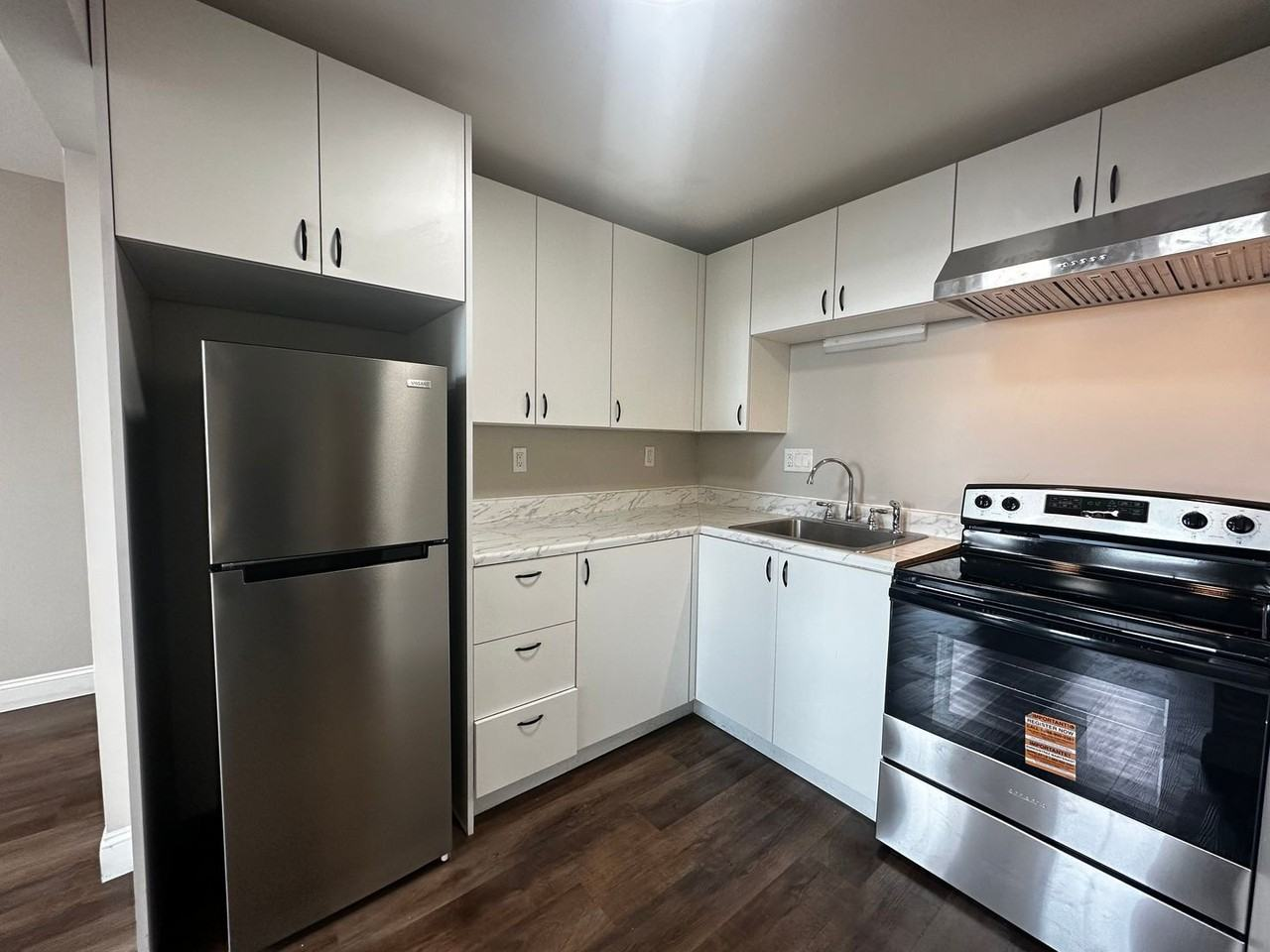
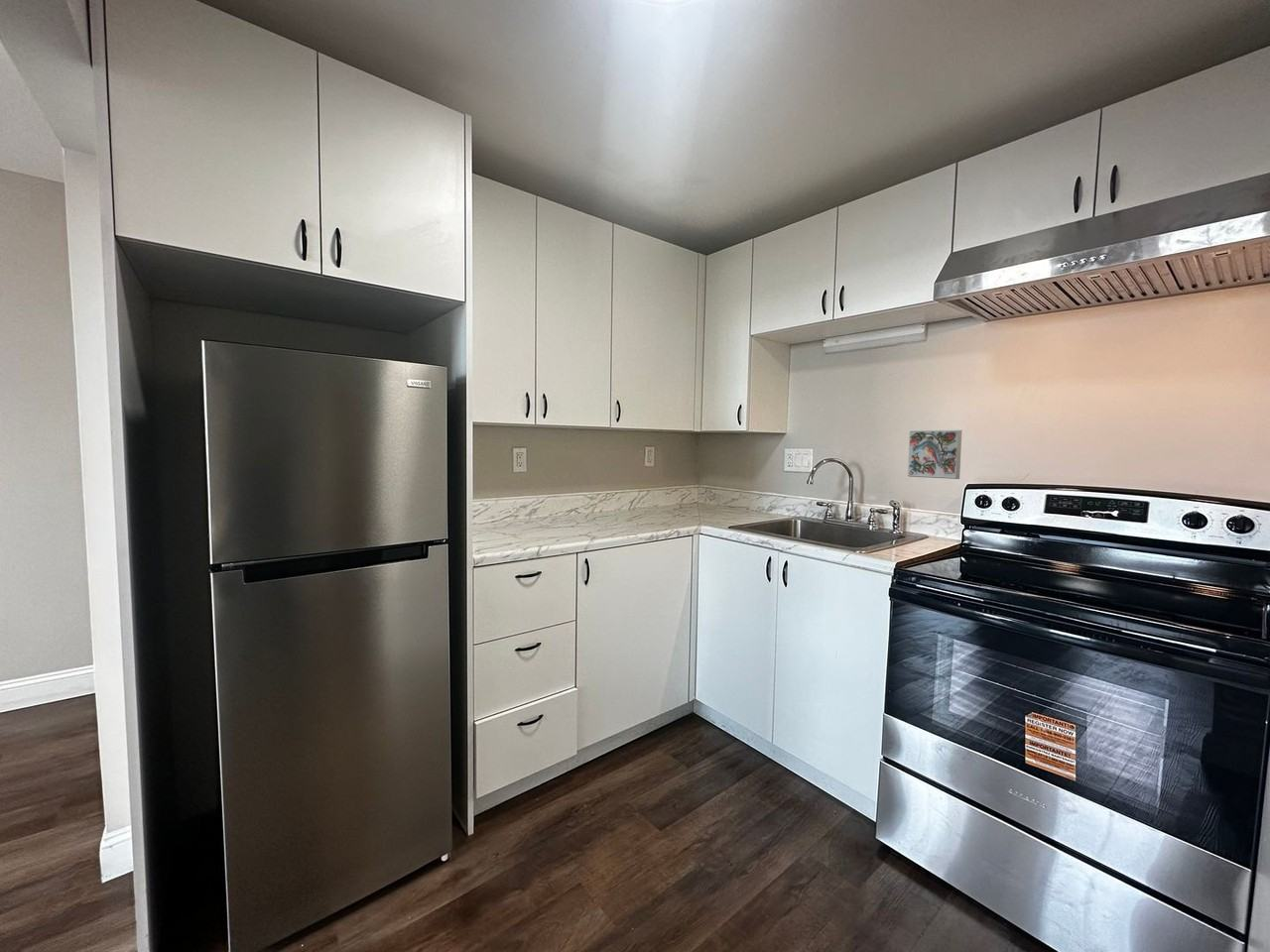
+ decorative tile [907,429,962,480]
